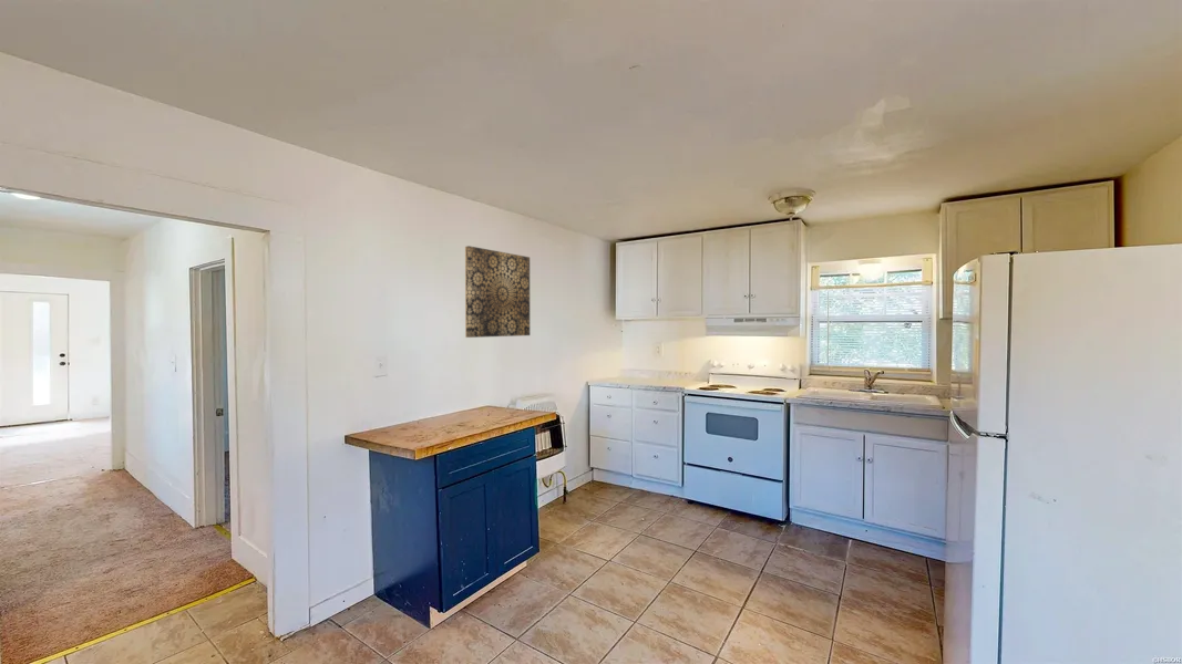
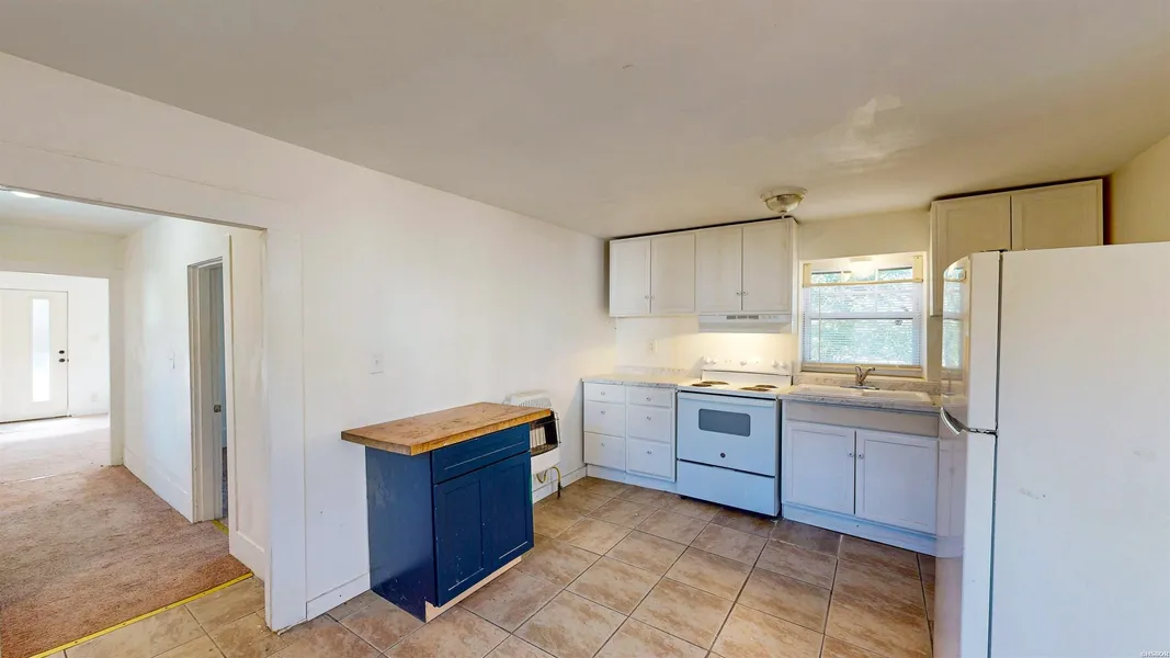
- wall art [464,245,531,339]
